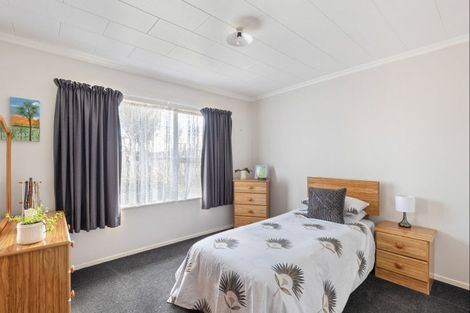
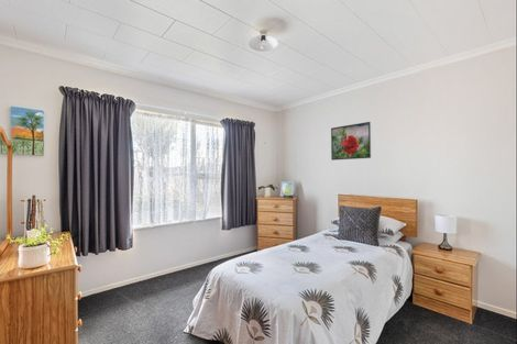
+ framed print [330,121,372,162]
